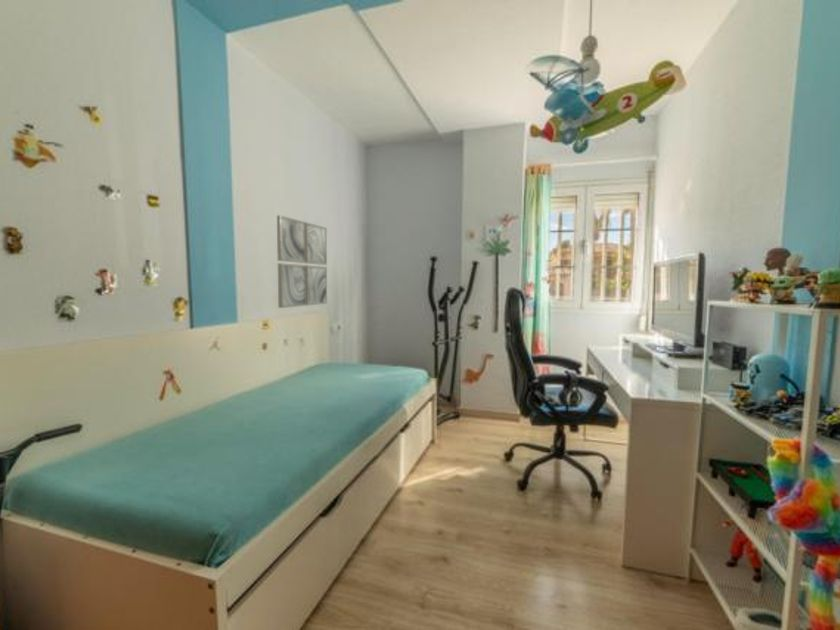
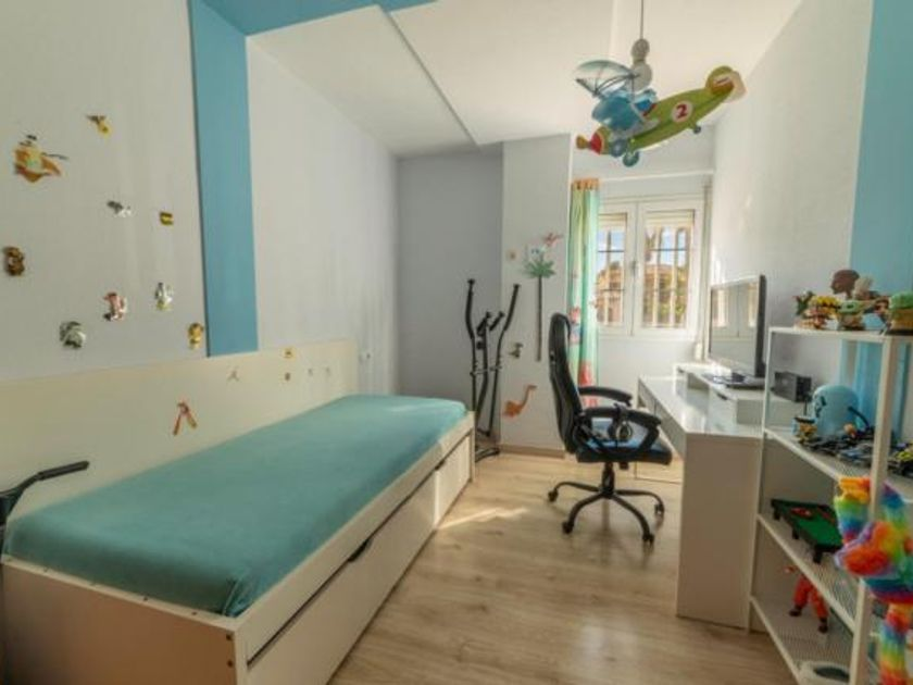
- wall art [276,214,328,309]
